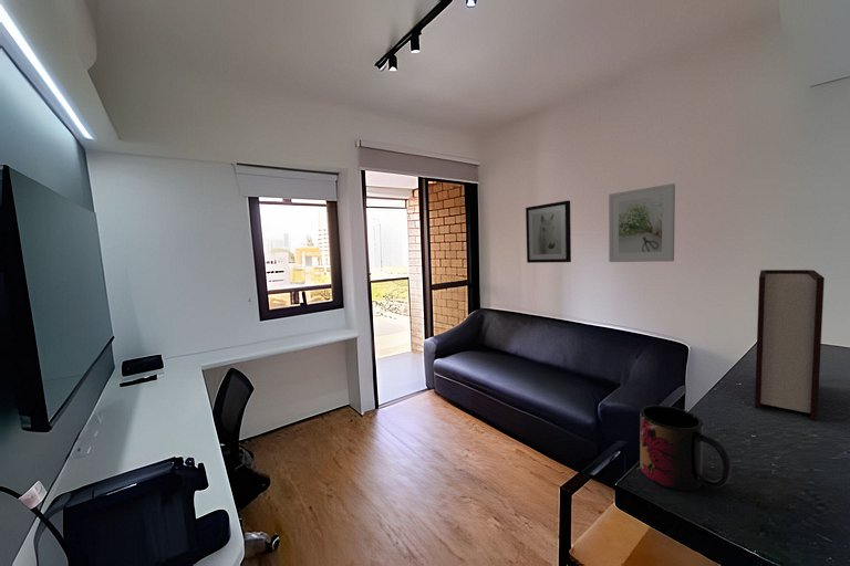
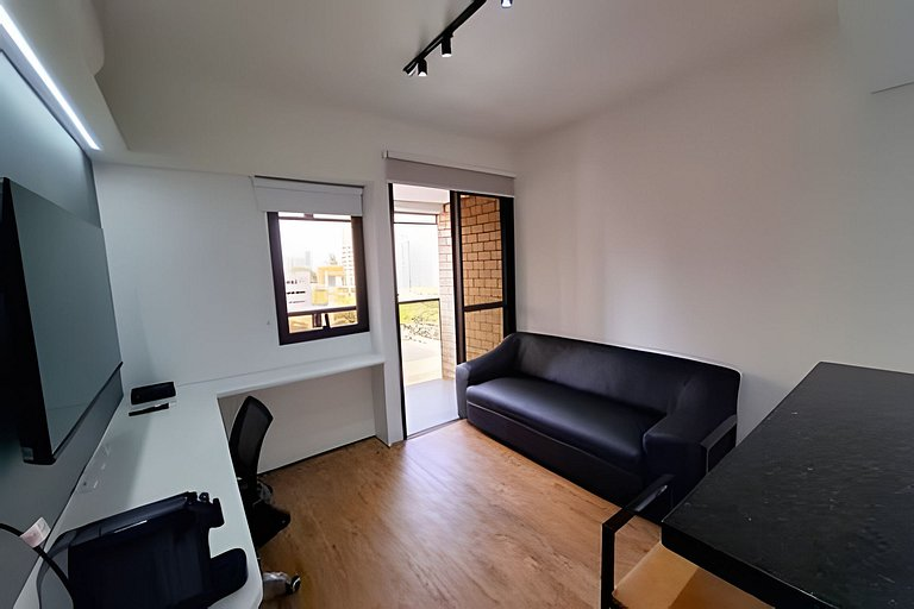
- bible [754,269,826,421]
- mug [639,405,733,492]
- wall art [525,199,572,264]
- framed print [608,182,676,263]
